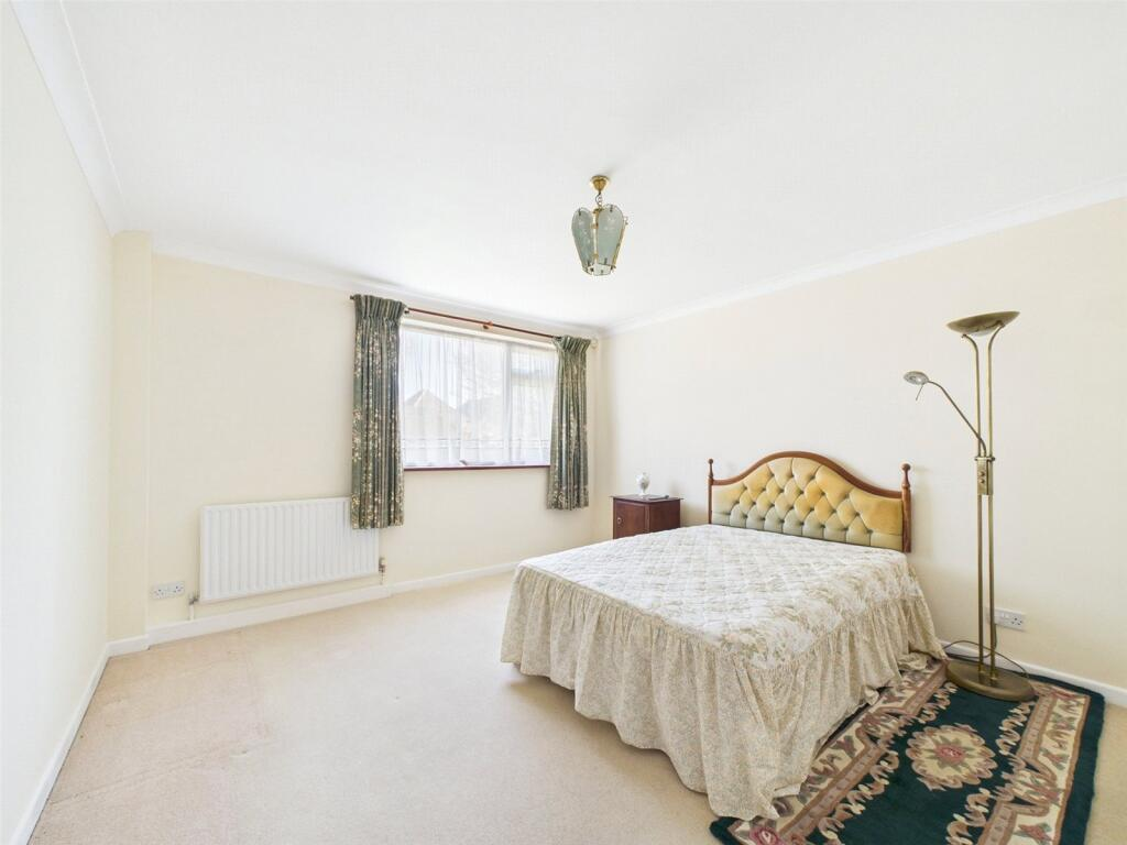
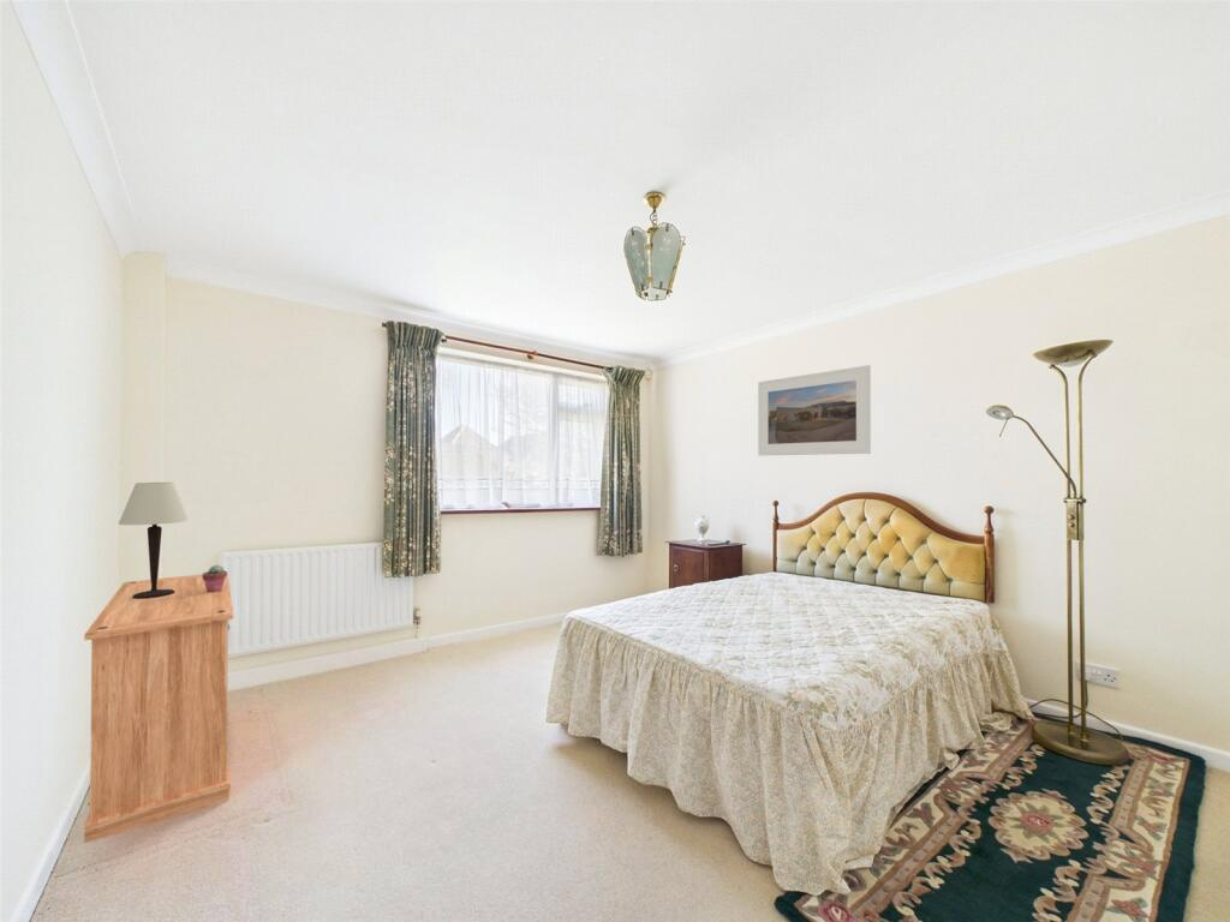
+ potted succulent [202,564,228,592]
+ dresser [83,571,234,844]
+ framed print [757,364,872,457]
+ table lamp [118,481,190,599]
